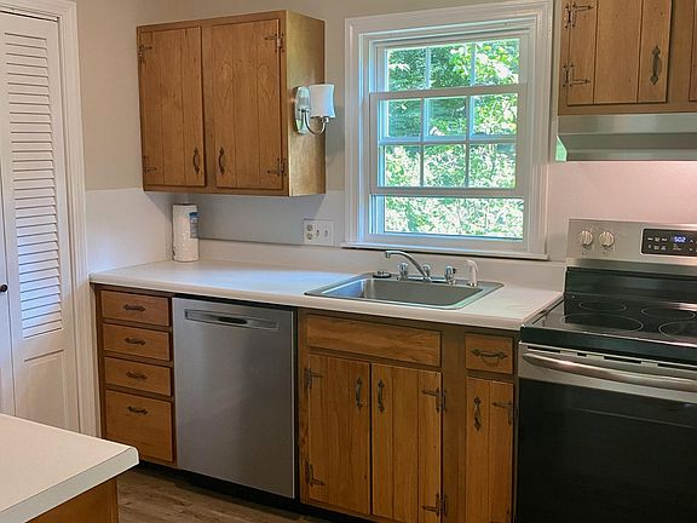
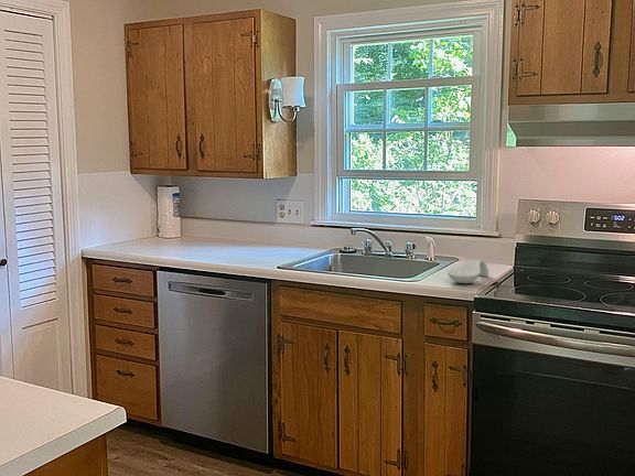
+ spoon rest [446,259,489,284]
